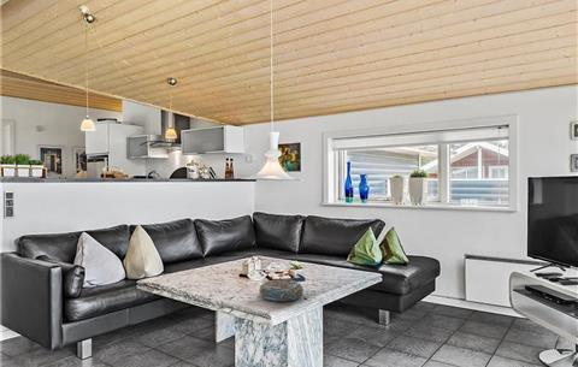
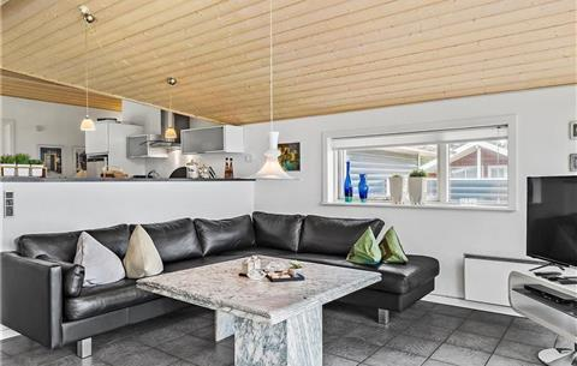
- decorative bowl [258,278,305,302]
